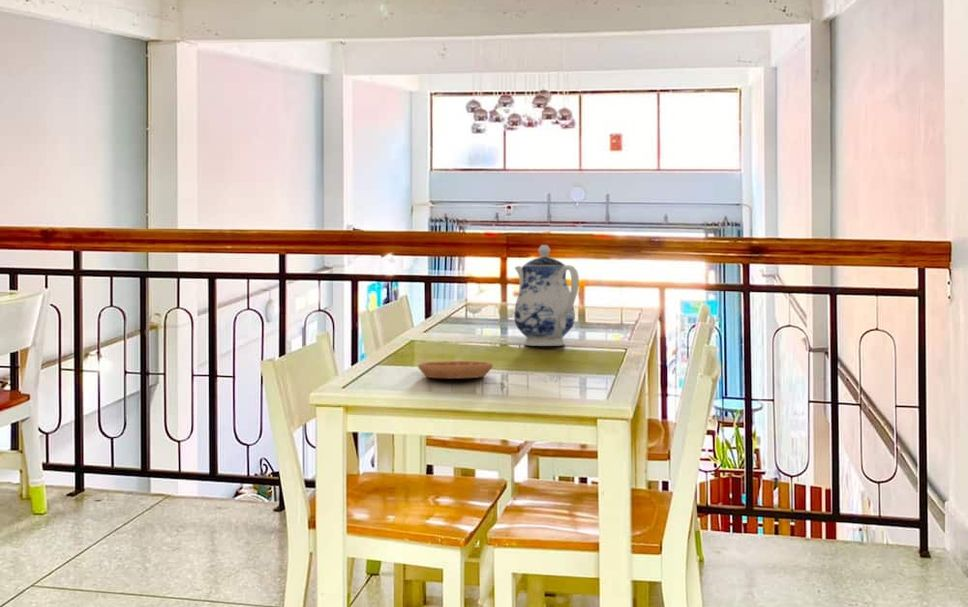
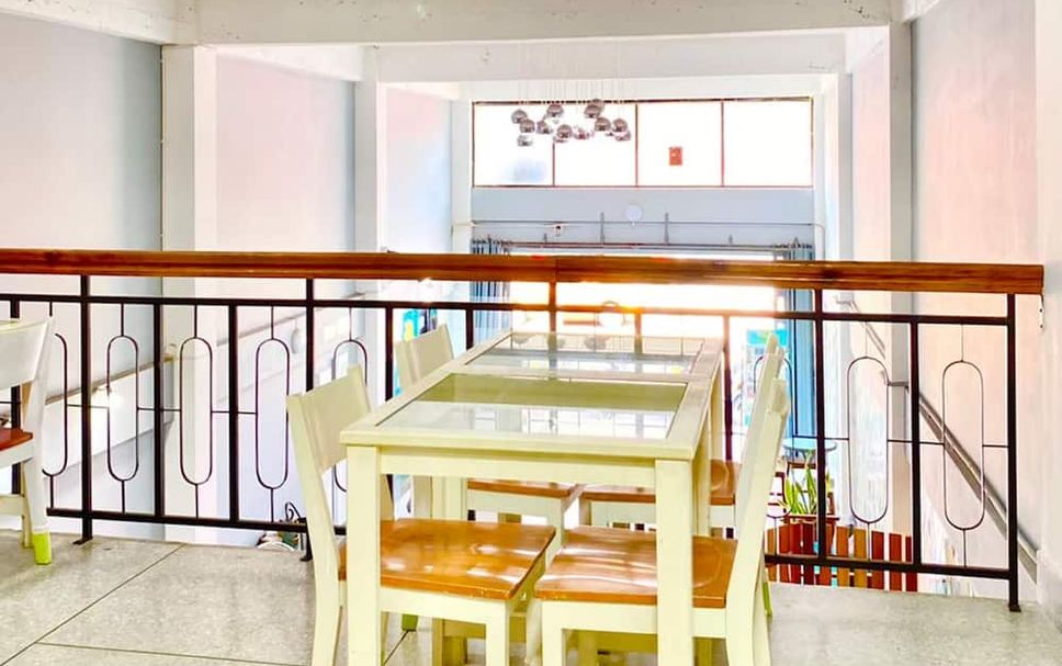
- saucer [417,360,494,380]
- teapot [513,244,580,347]
